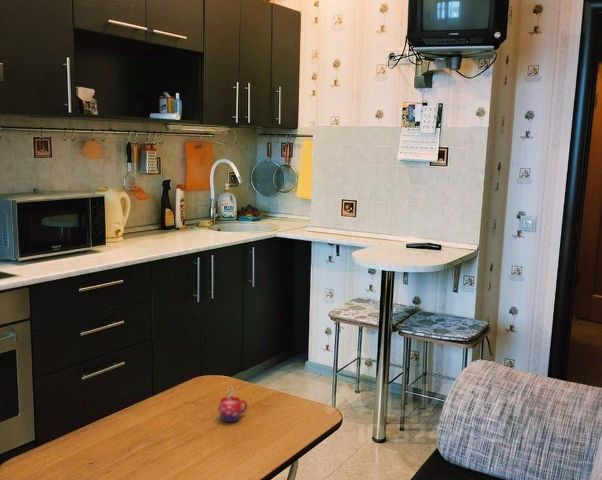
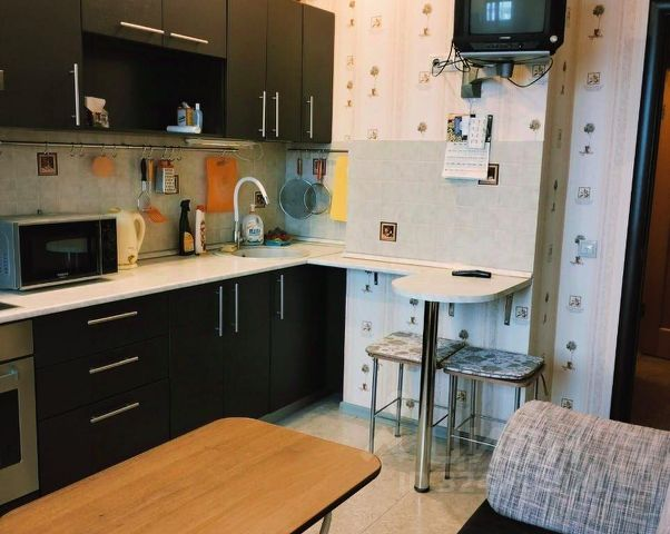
- mug [218,384,248,423]
